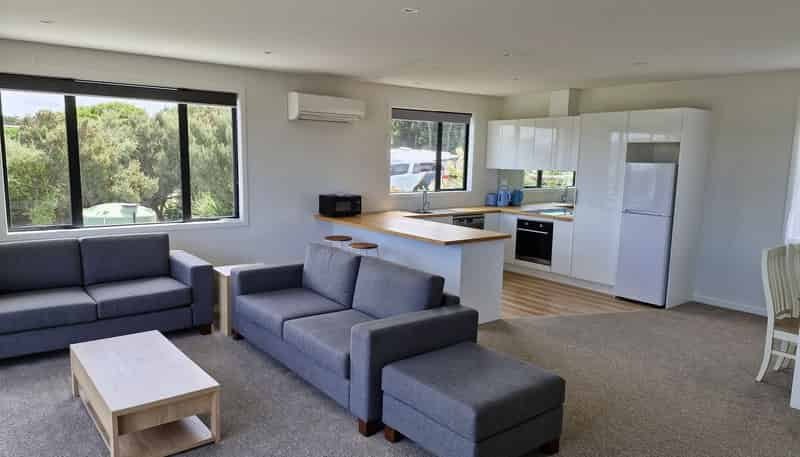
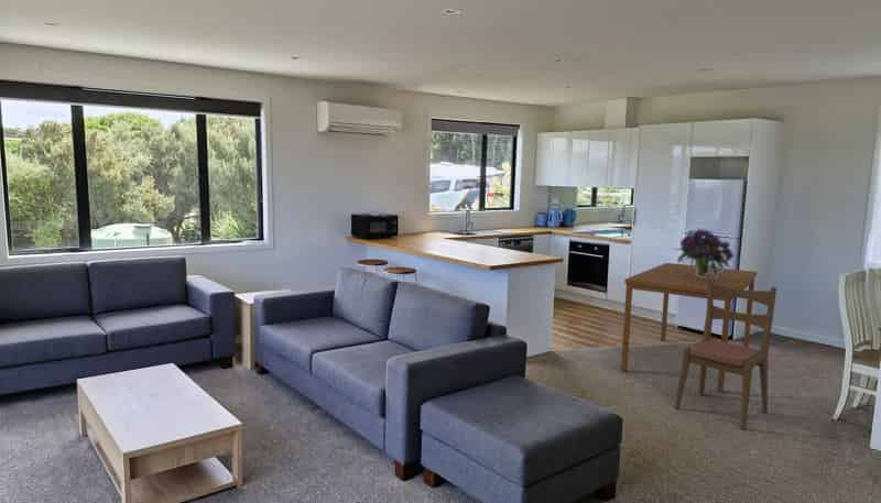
+ bouquet [674,228,736,278]
+ dining chair [674,278,777,430]
+ dining table [620,262,758,393]
